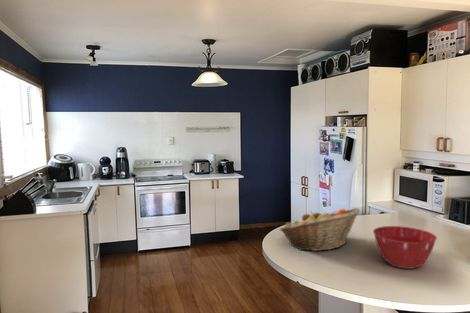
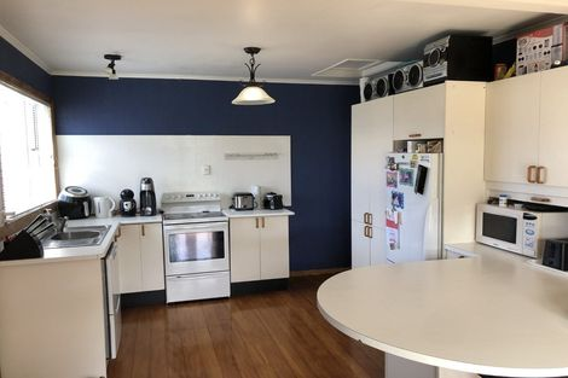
- mixing bowl [372,225,438,270]
- fruit basket [279,207,361,252]
